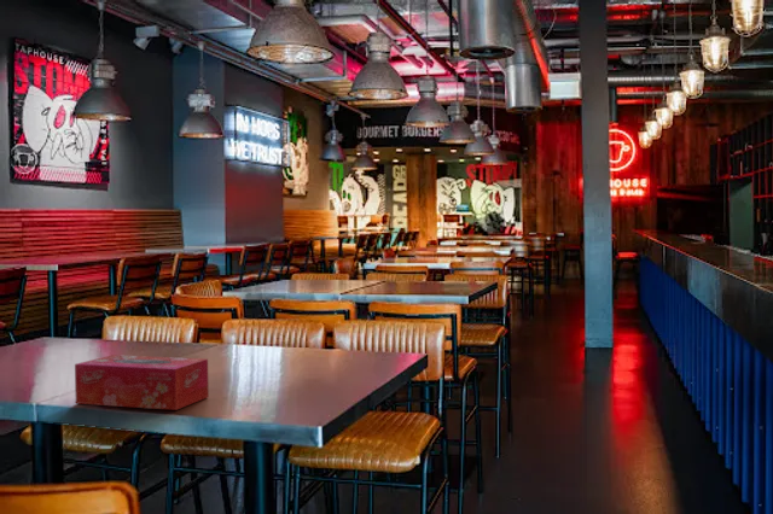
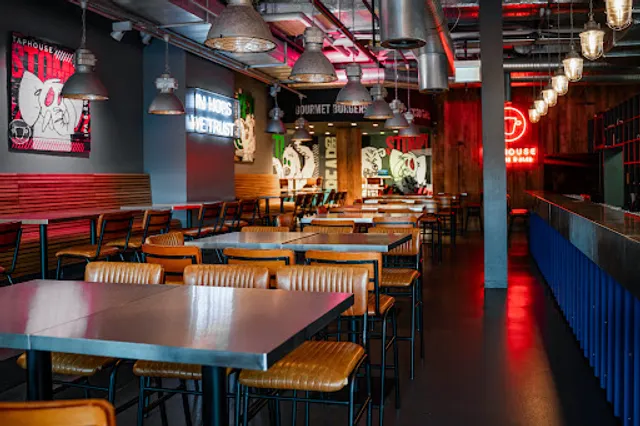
- tissue box [74,354,210,411]
